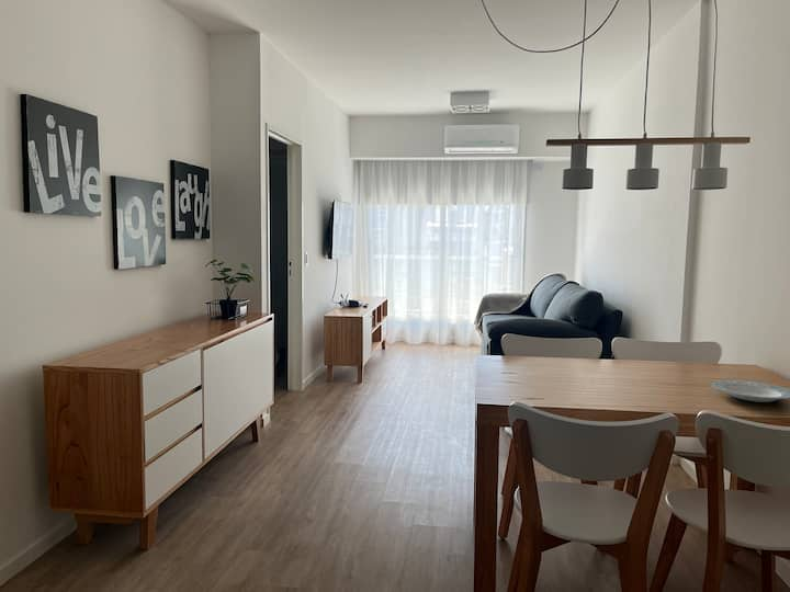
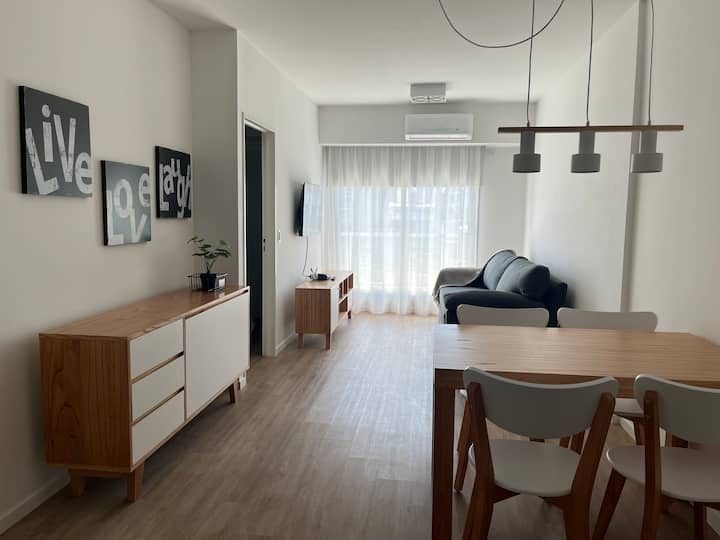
- plate [710,379,790,403]
